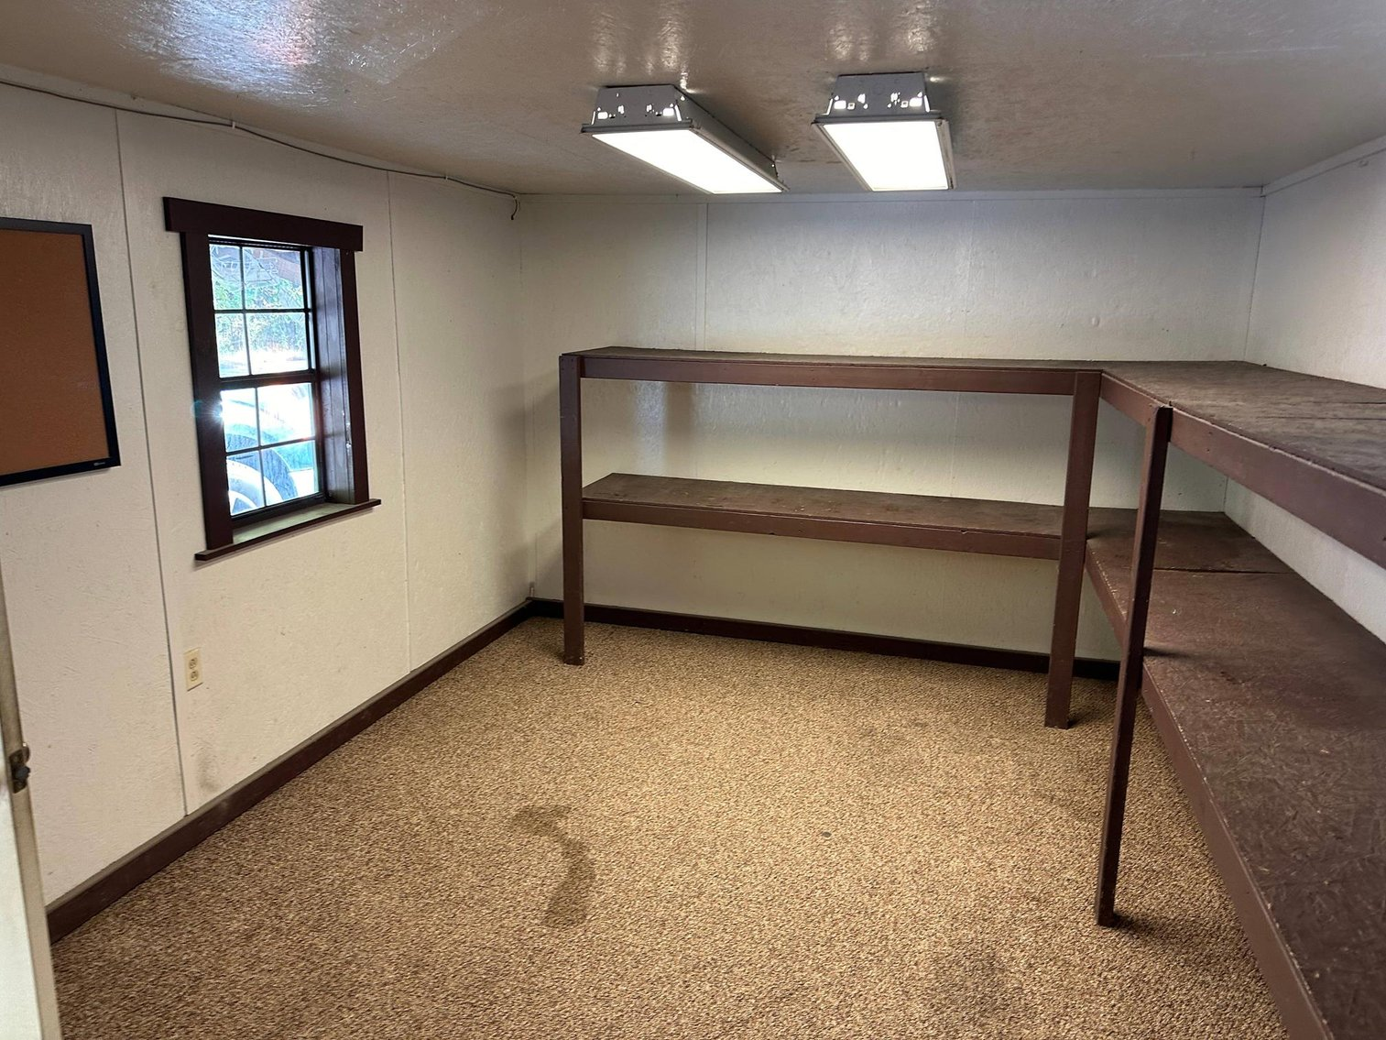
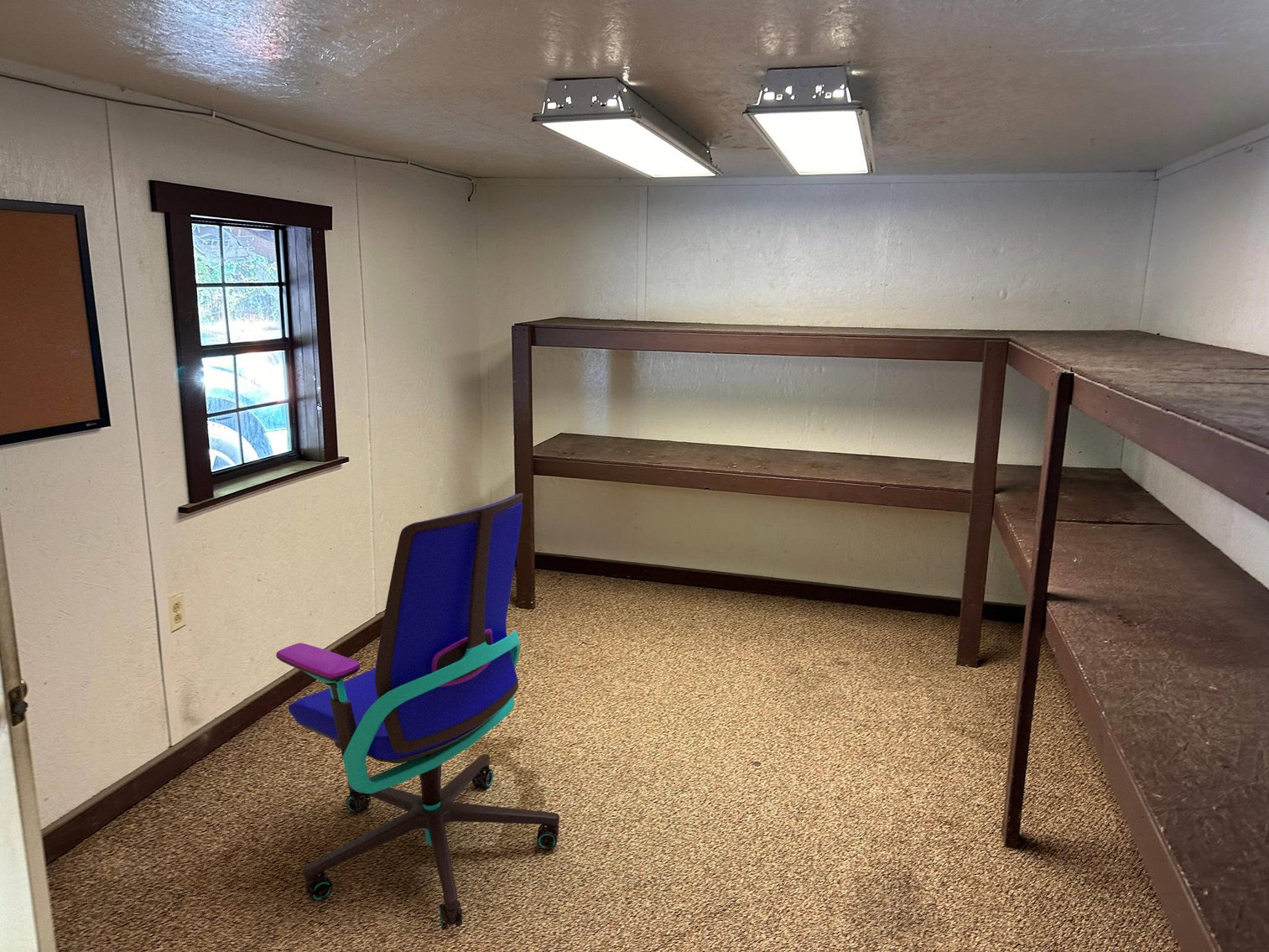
+ office chair [275,492,560,930]
